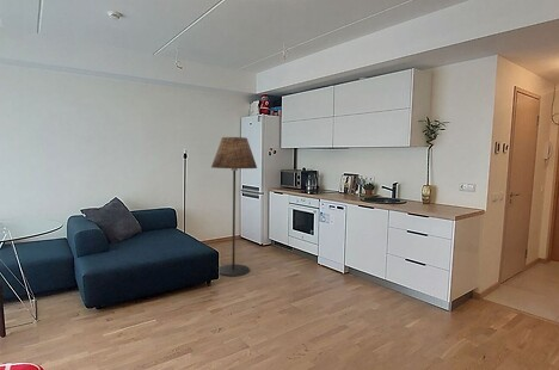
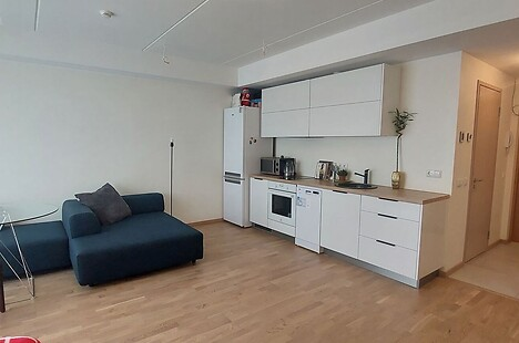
- floor lamp [210,136,258,277]
